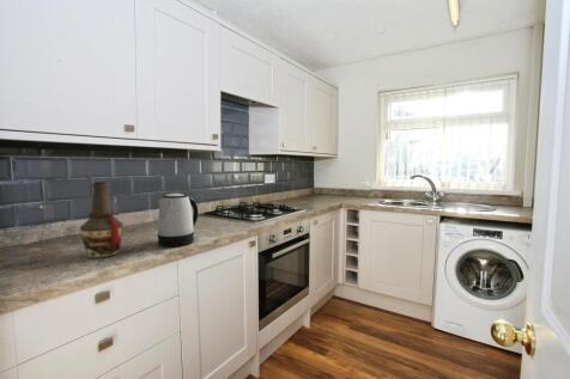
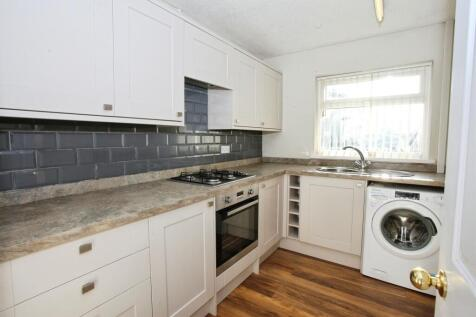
- bottle [78,181,125,259]
- kettle [157,192,199,247]
